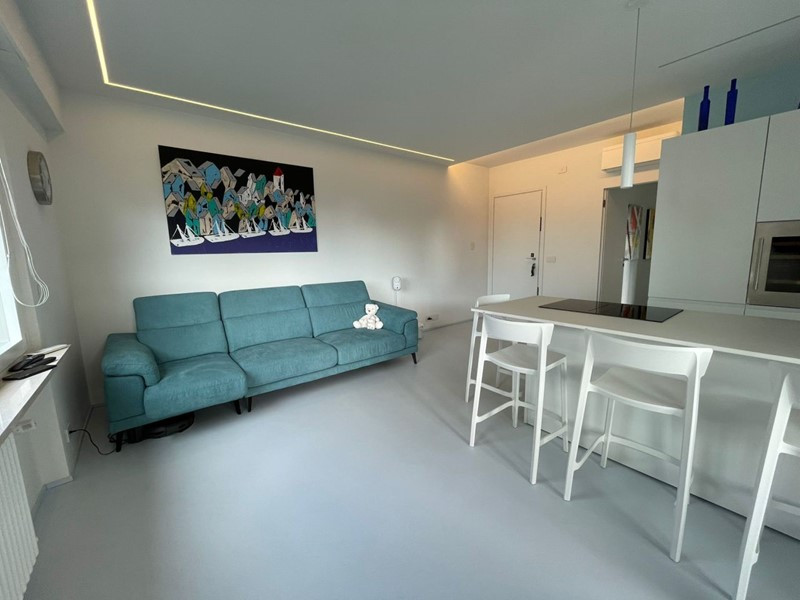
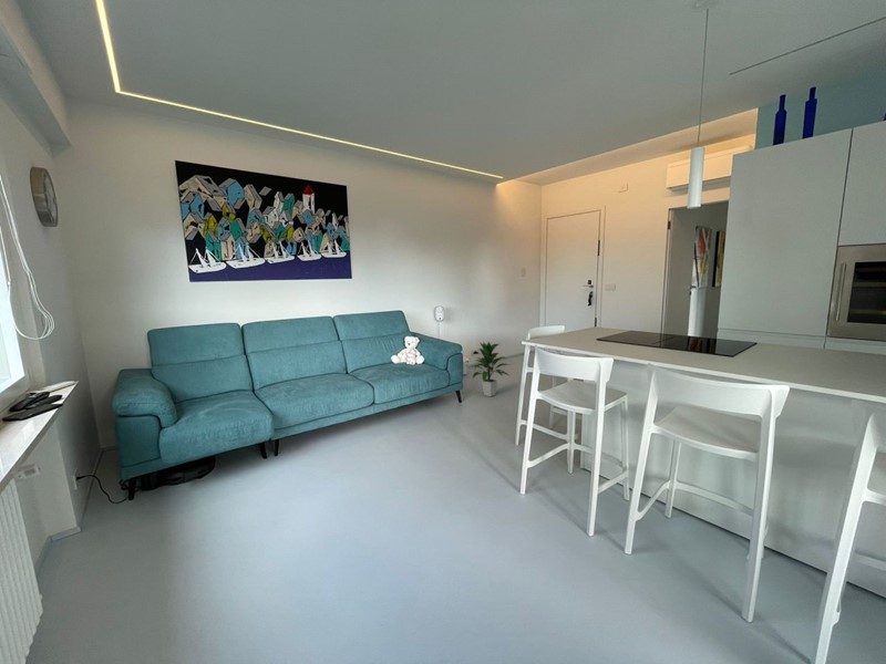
+ indoor plant [471,341,511,397]
